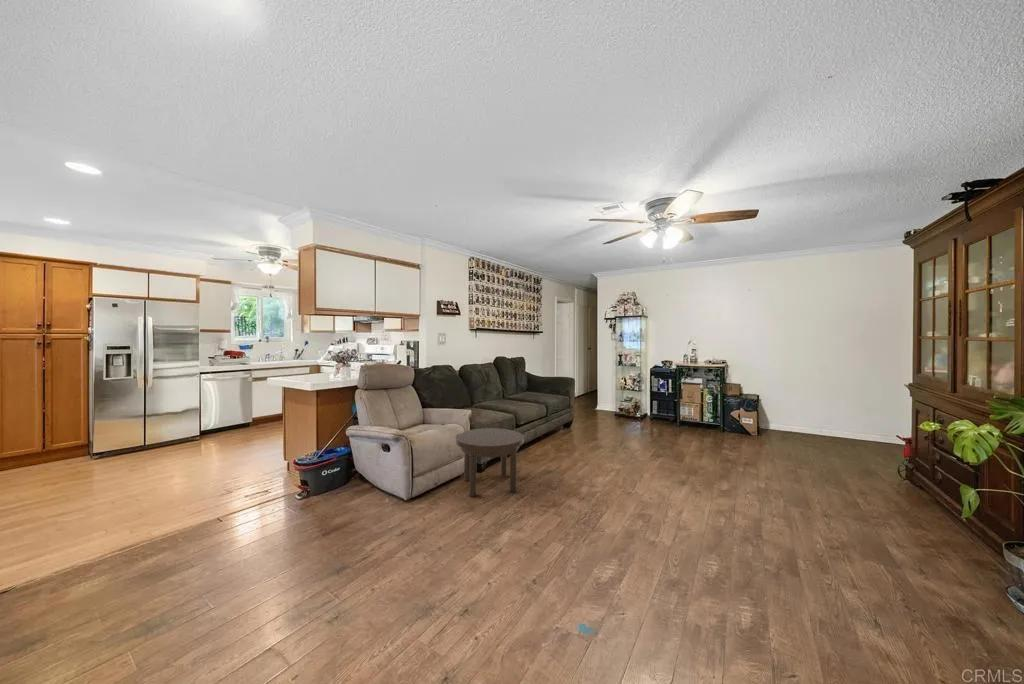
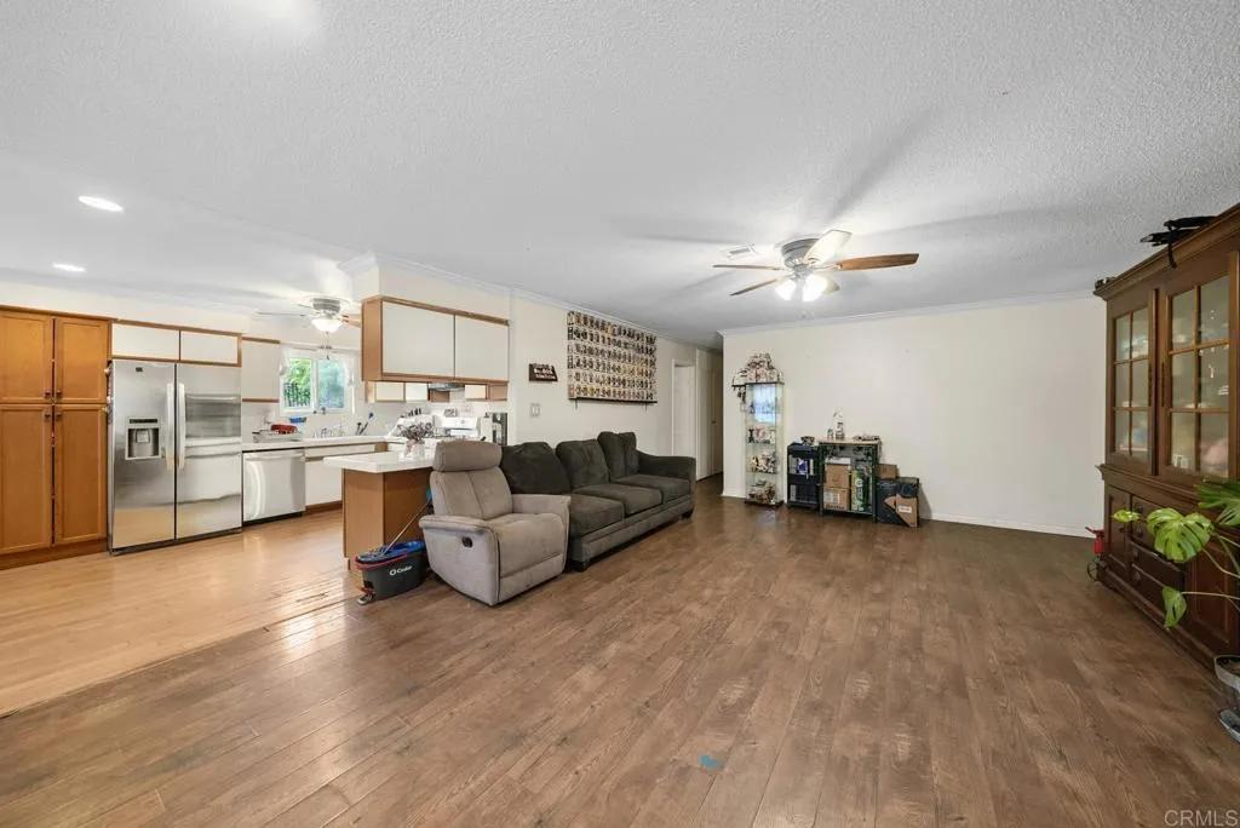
- side table [454,427,525,498]
